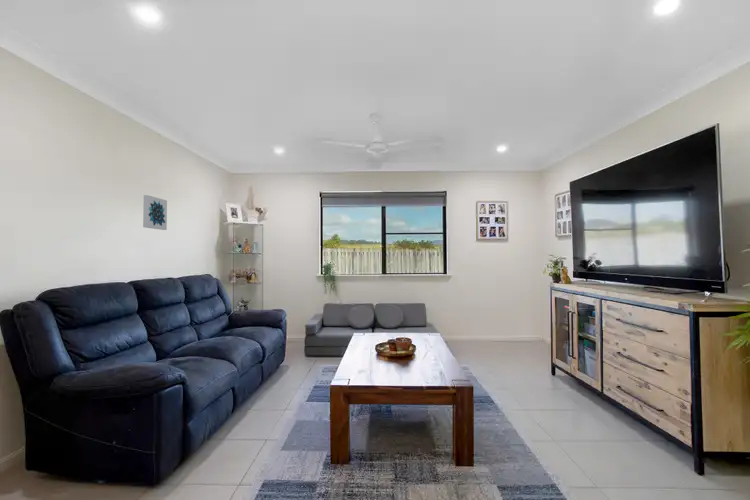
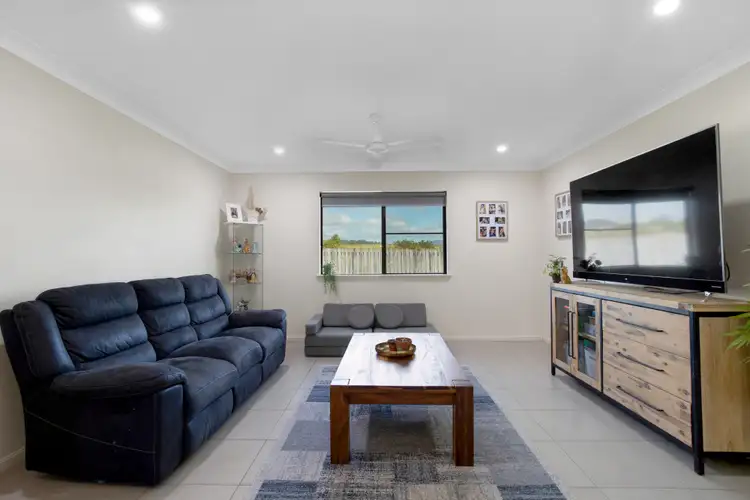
- wall art [142,194,168,231]
